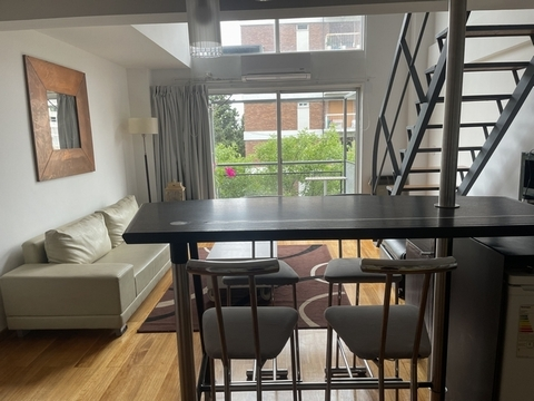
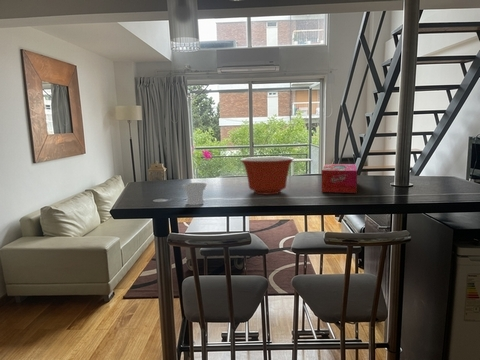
+ mixing bowl [239,156,295,196]
+ tissue box [321,163,358,194]
+ cup [181,182,208,206]
